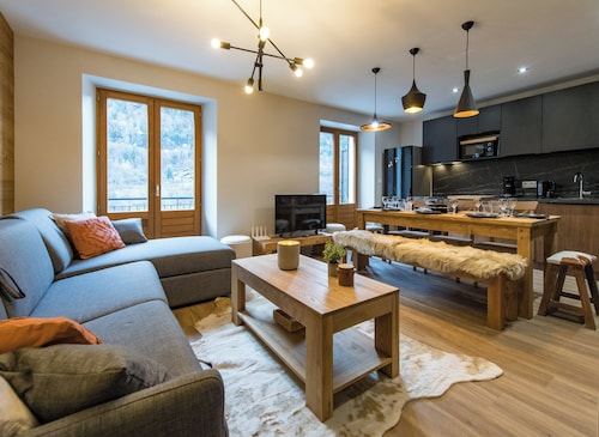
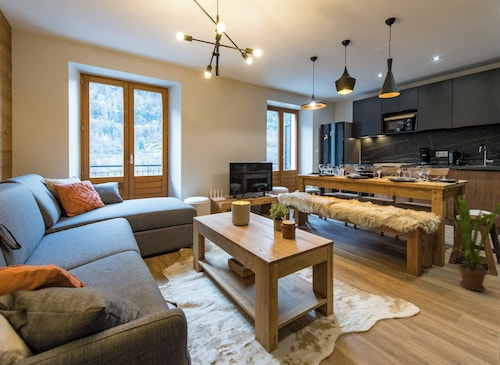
+ house plant [433,183,500,292]
